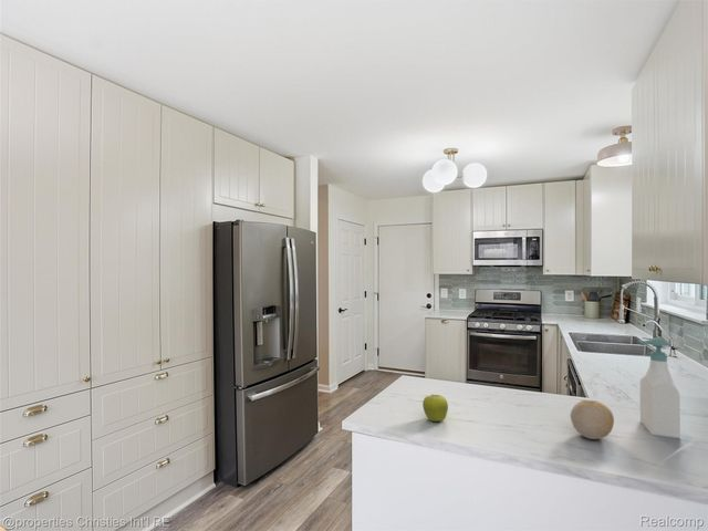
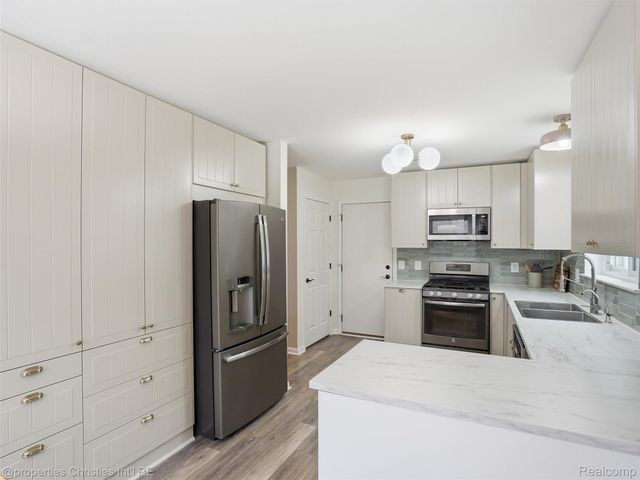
- fruit [570,399,615,440]
- soap bottle [637,336,681,439]
- fruit [421,393,449,423]
